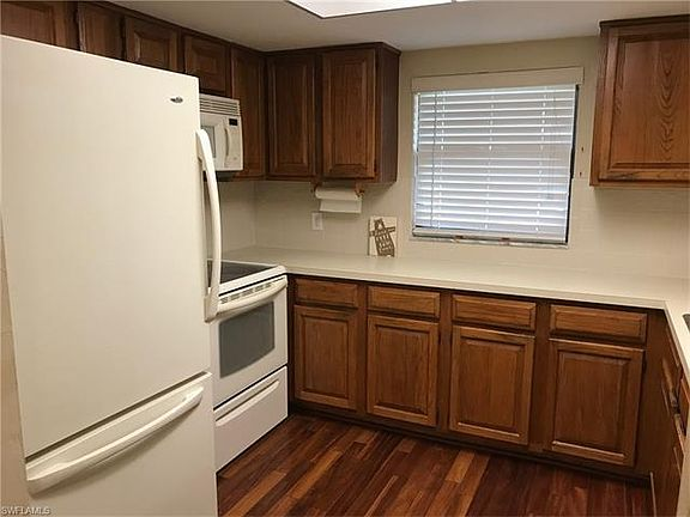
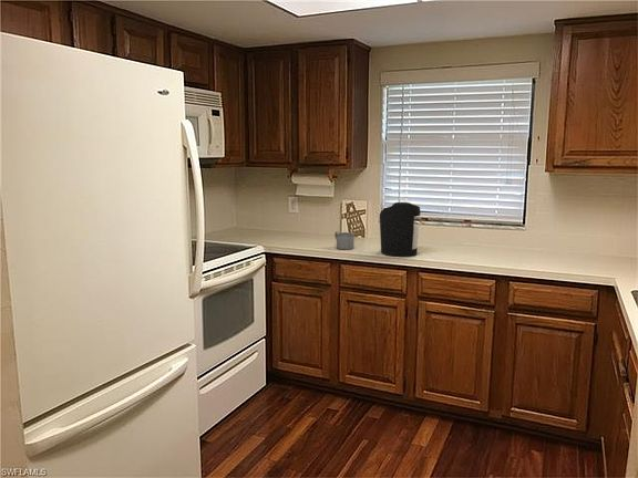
+ coffee maker [379,201,421,258]
+ mug [333,230,356,250]
